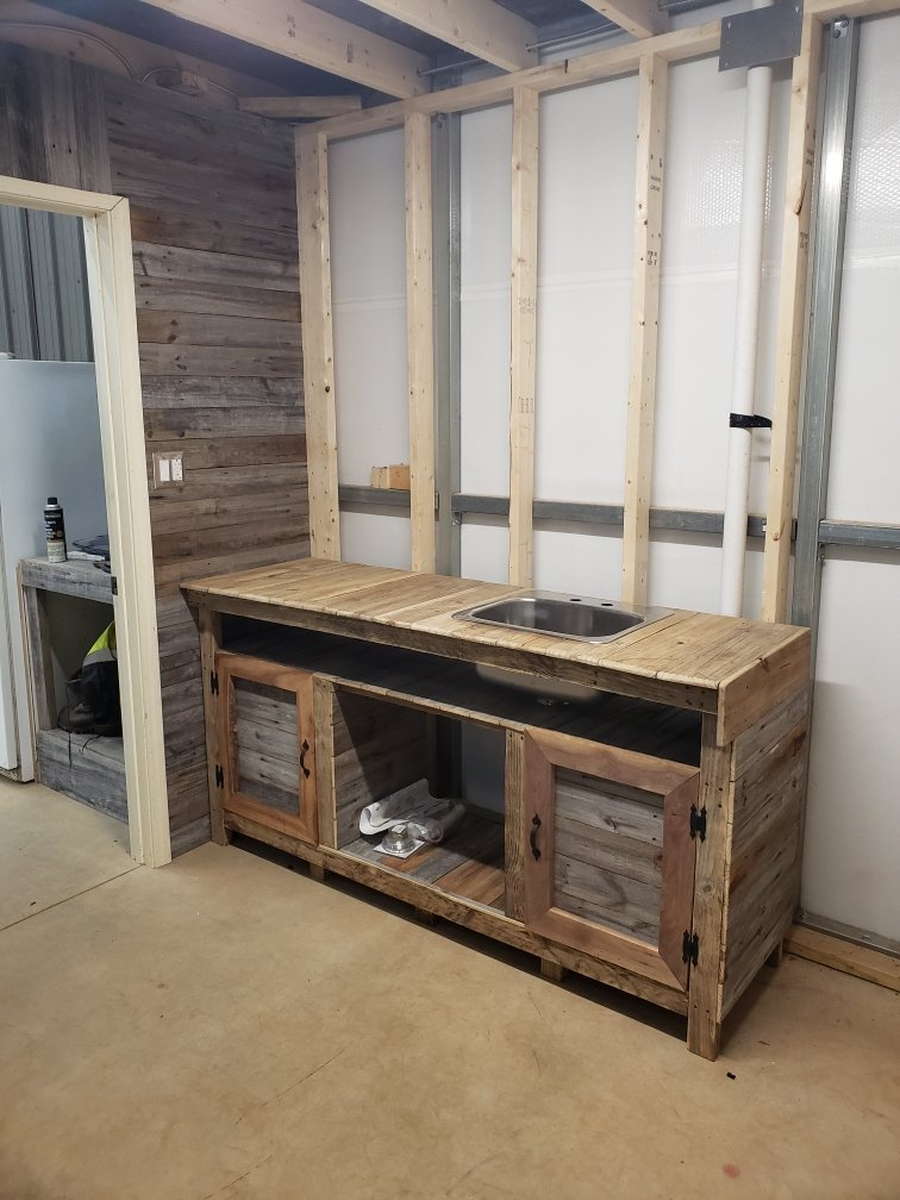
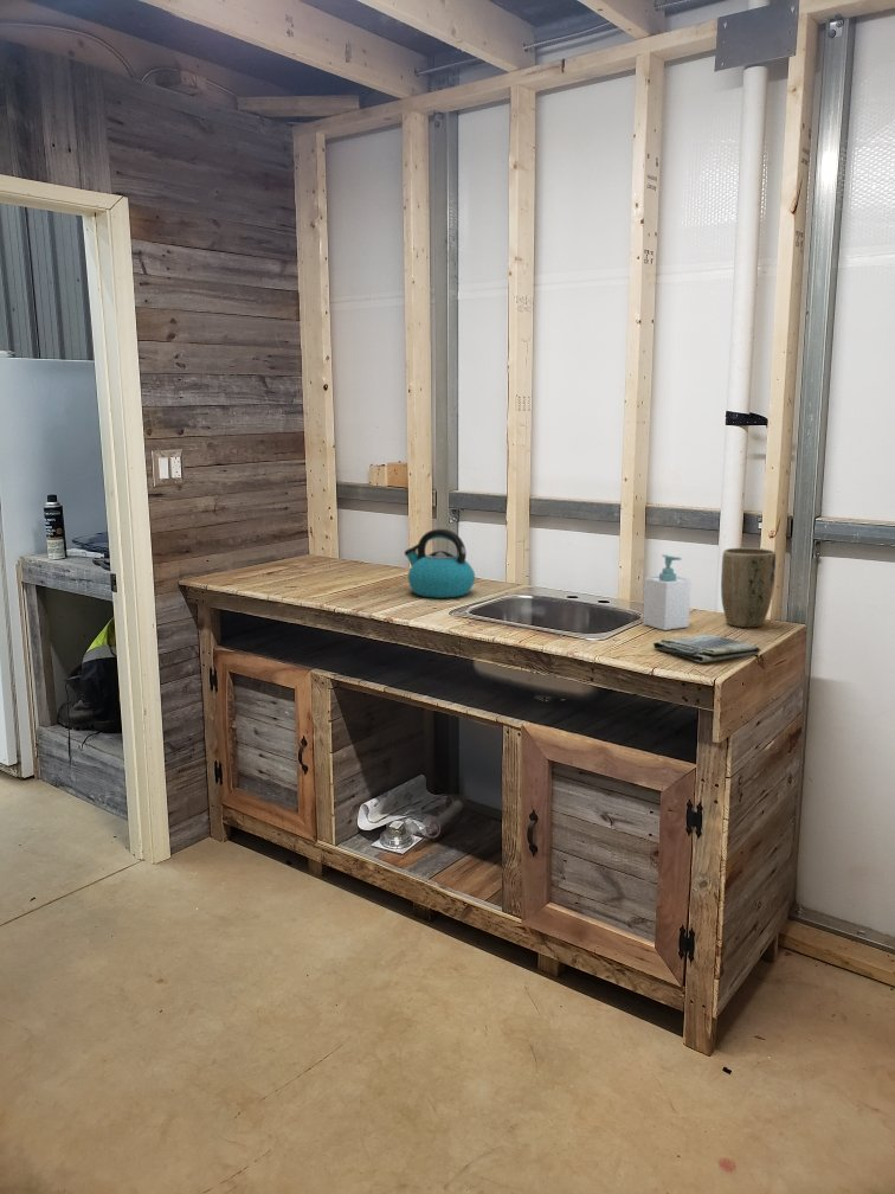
+ plant pot [720,547,777,629]
+ dish towel [652,633,761,663]
+ kettle [404,528,476,599]
+ soap bottle [642,553,691,631]
